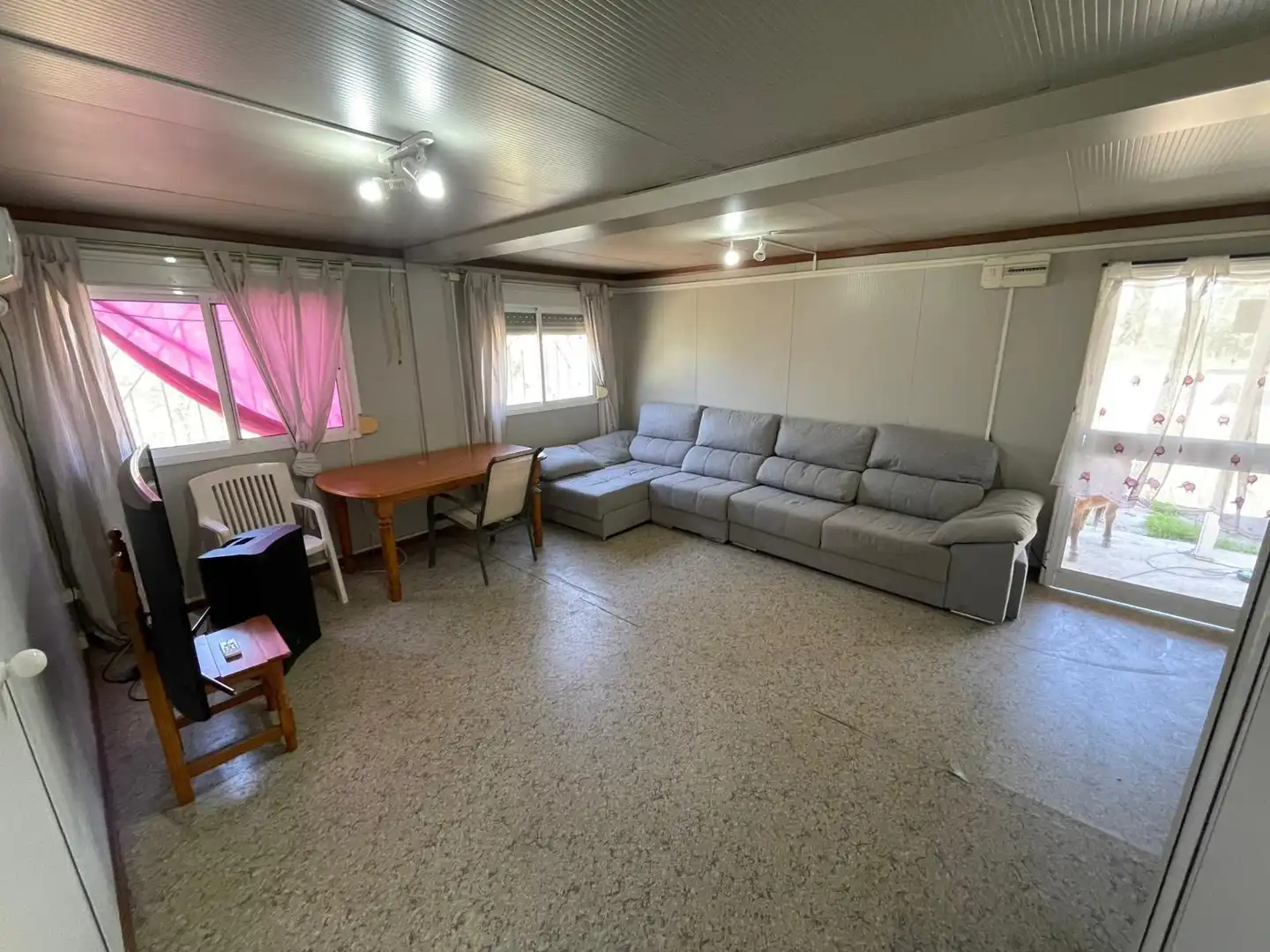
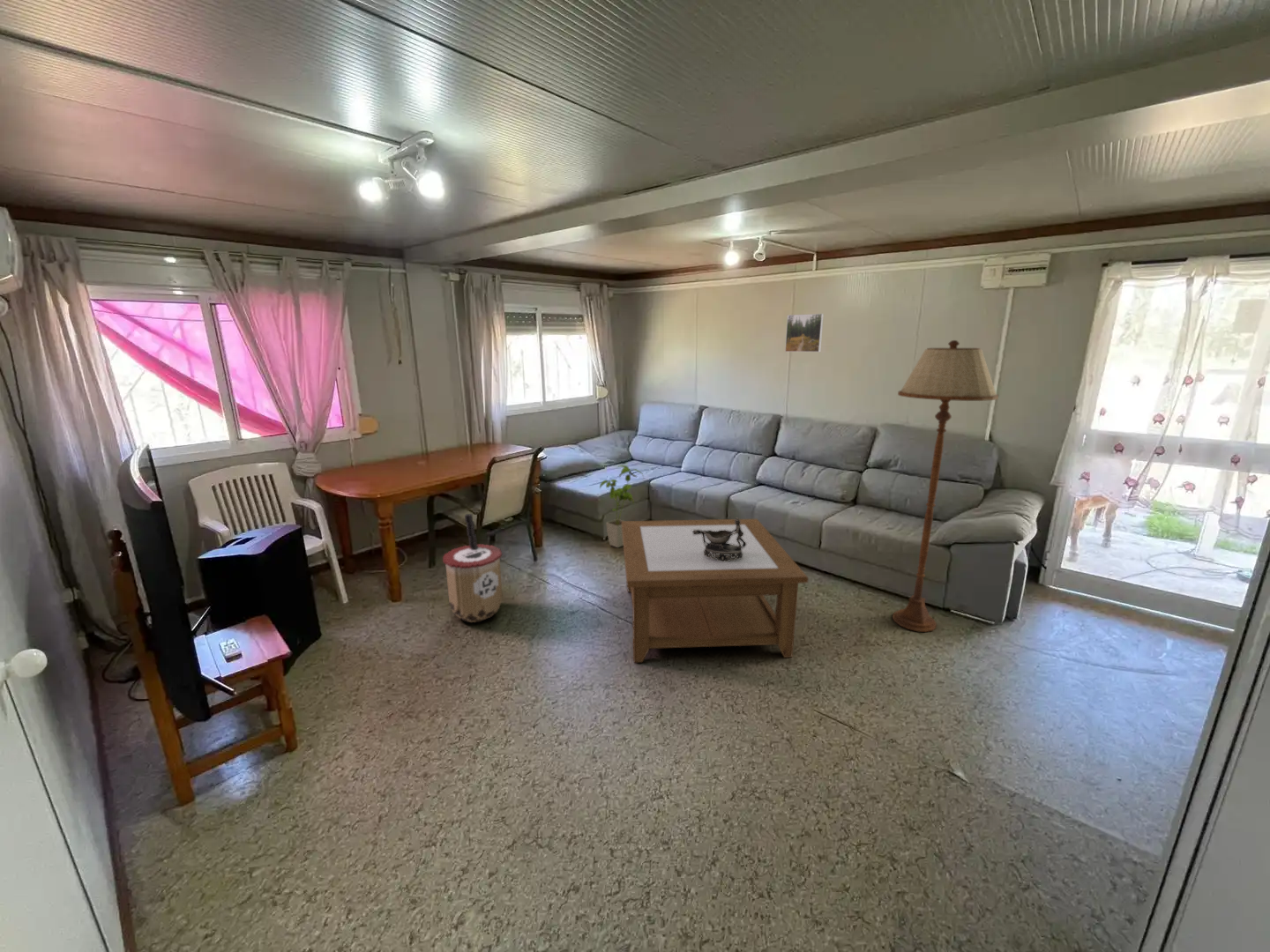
+ trash can [442,513,504,623]
+ floor lamp [892,339,999,633]
+ coffee table [622,518,810,663]
+ house plant [599,464,645,548]
+ decorative bowl [692,517,746,562]
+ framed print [784,313,825,353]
